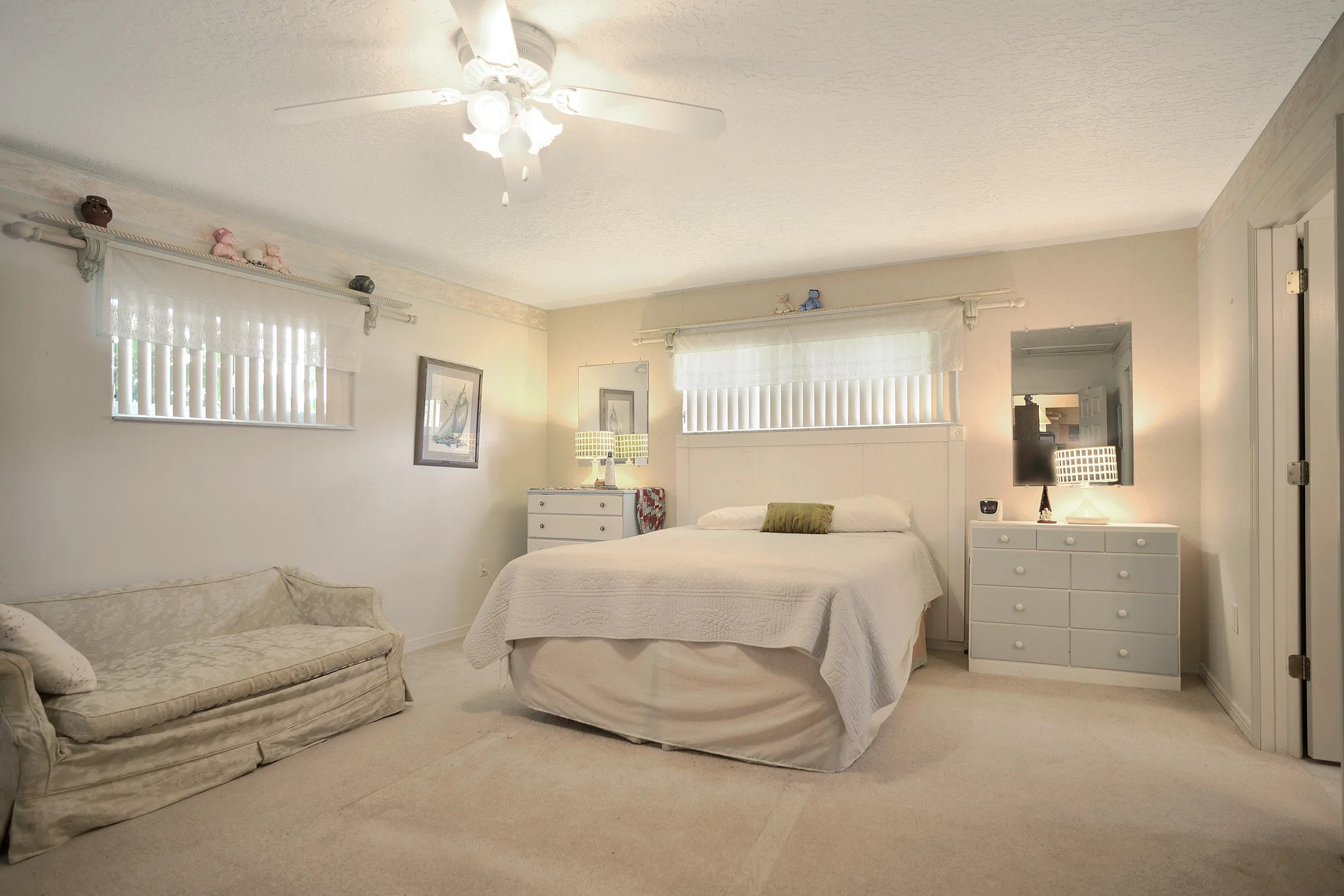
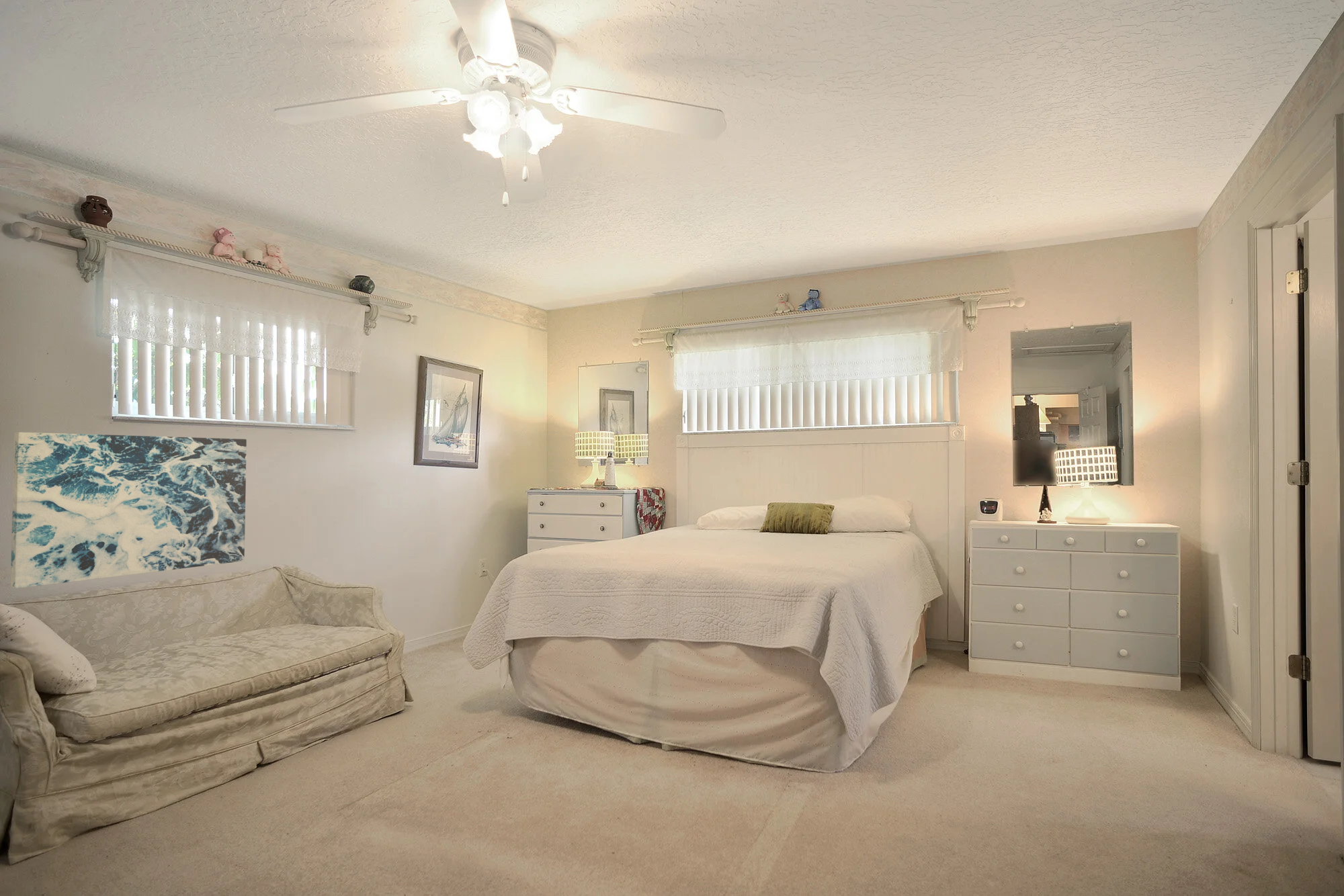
+ wall art [10,432,247,589]
